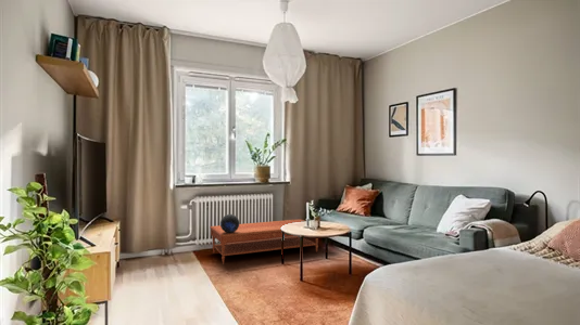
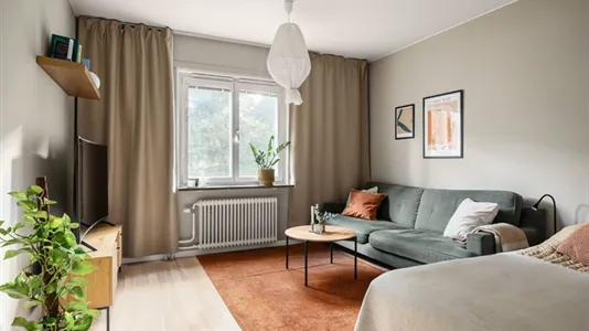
- decorative sphere [219,213,240,233]
- coffee table [210,218,319,265]
